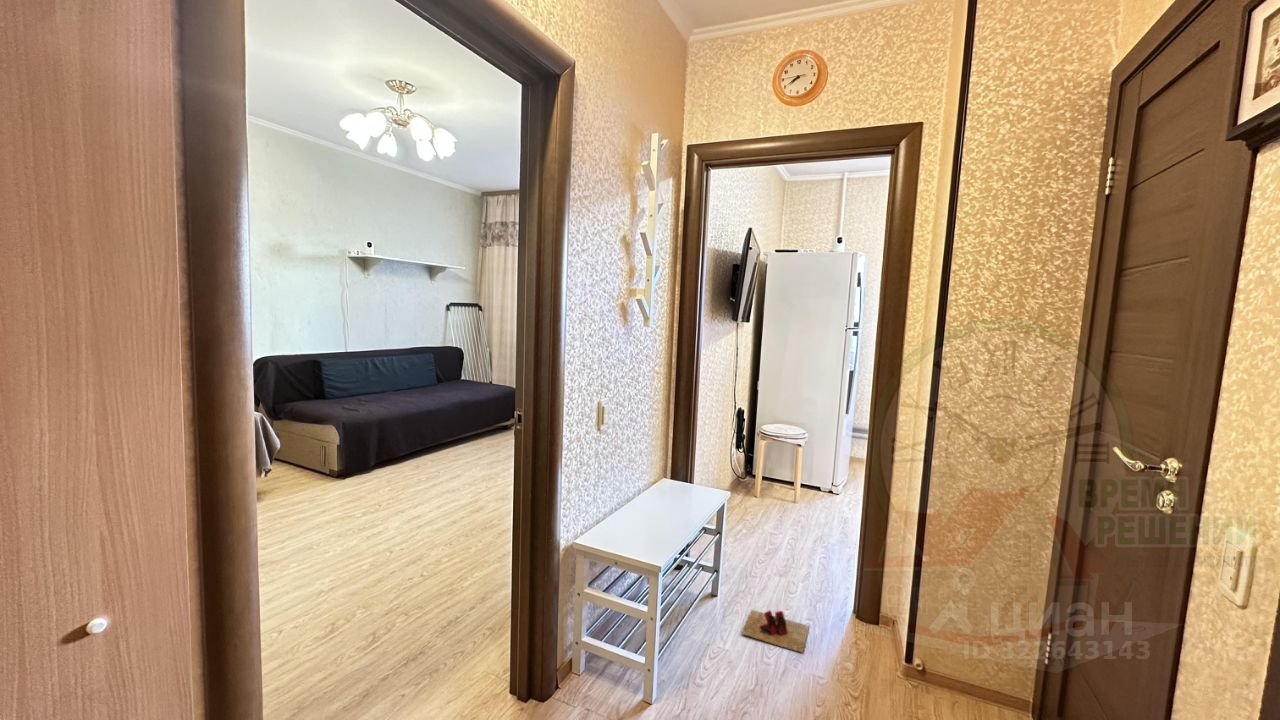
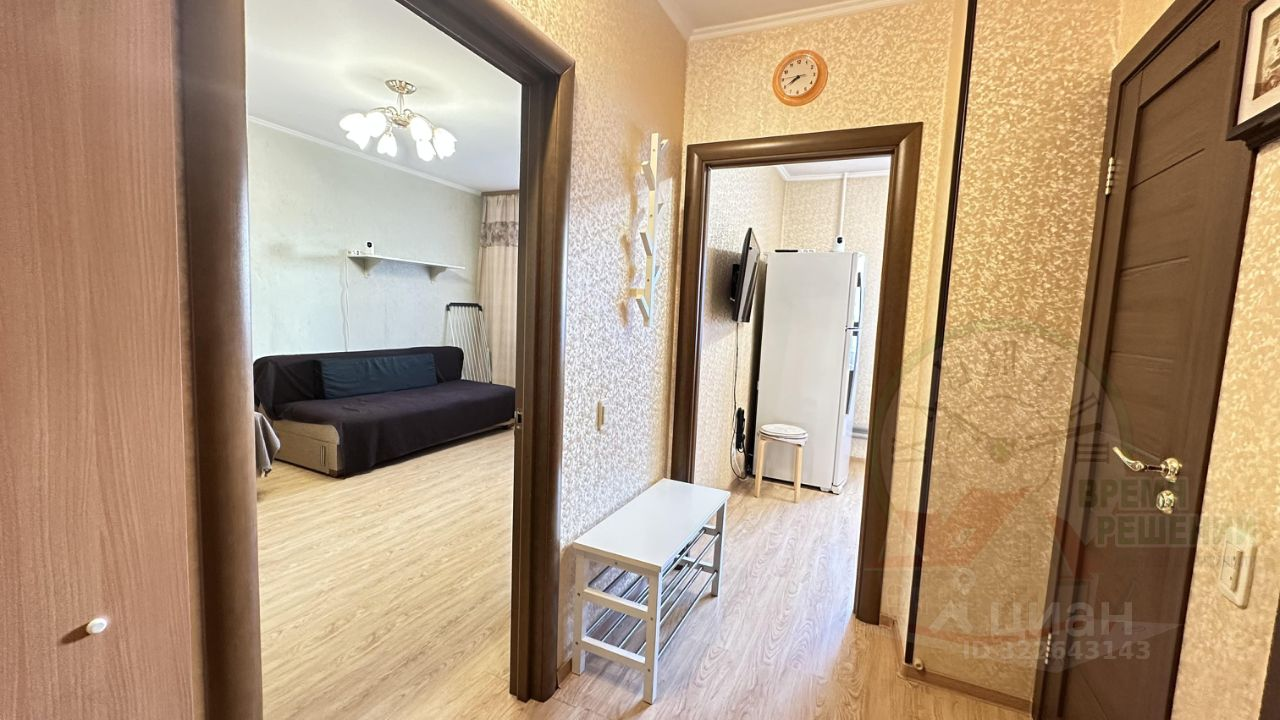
- slippers [740,609,810,654]
